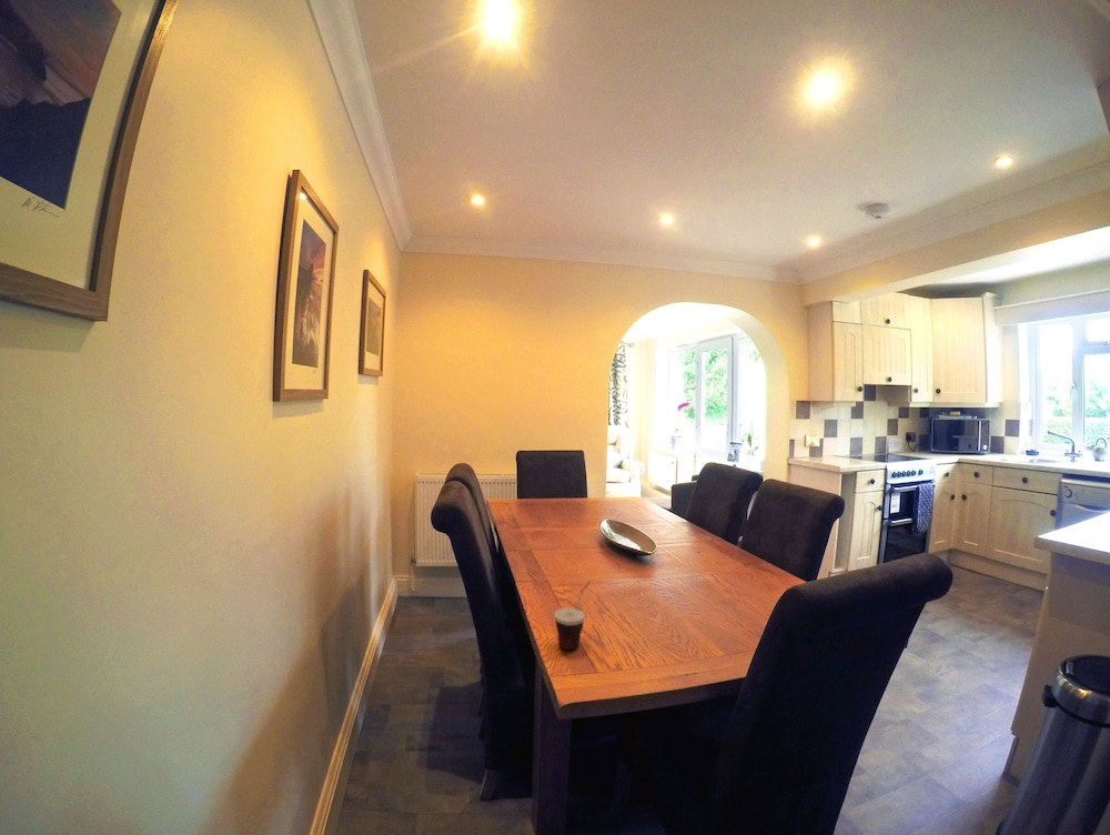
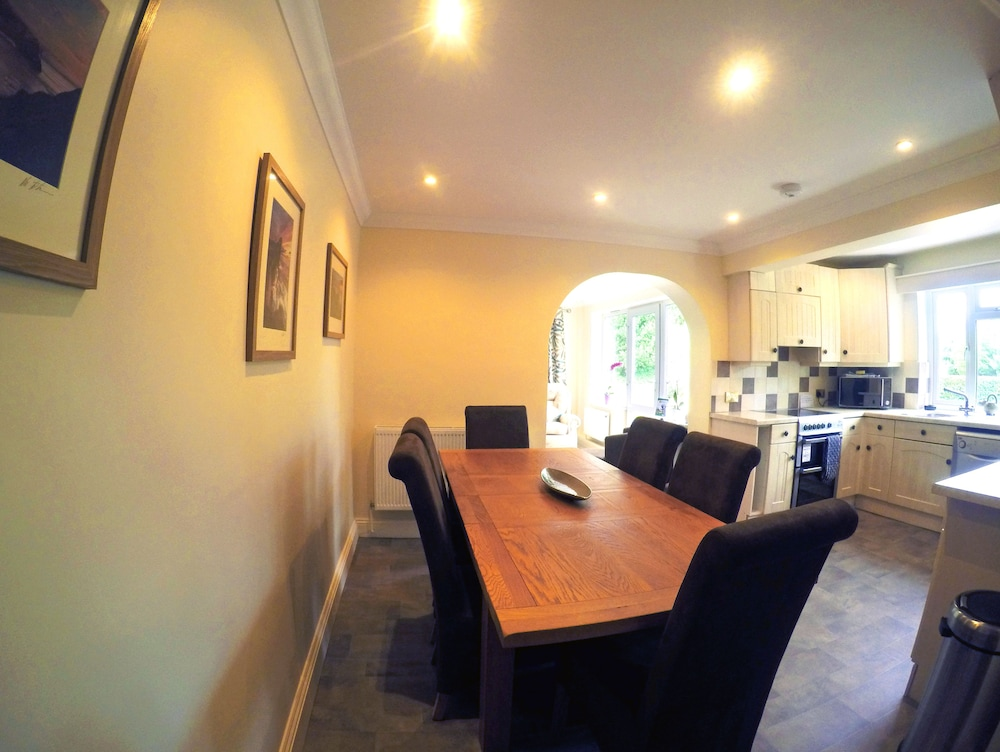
- cup [554,581,592,651]
